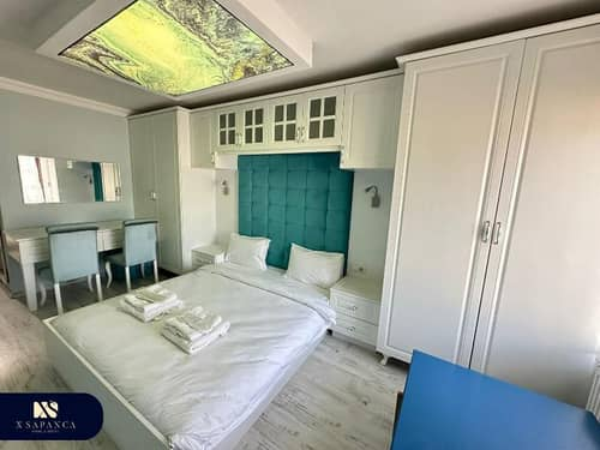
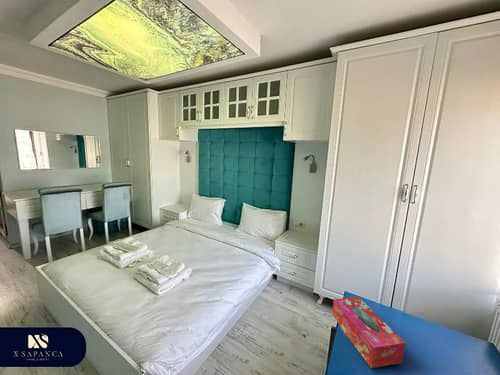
+ tissue box [331,296,406,369]
